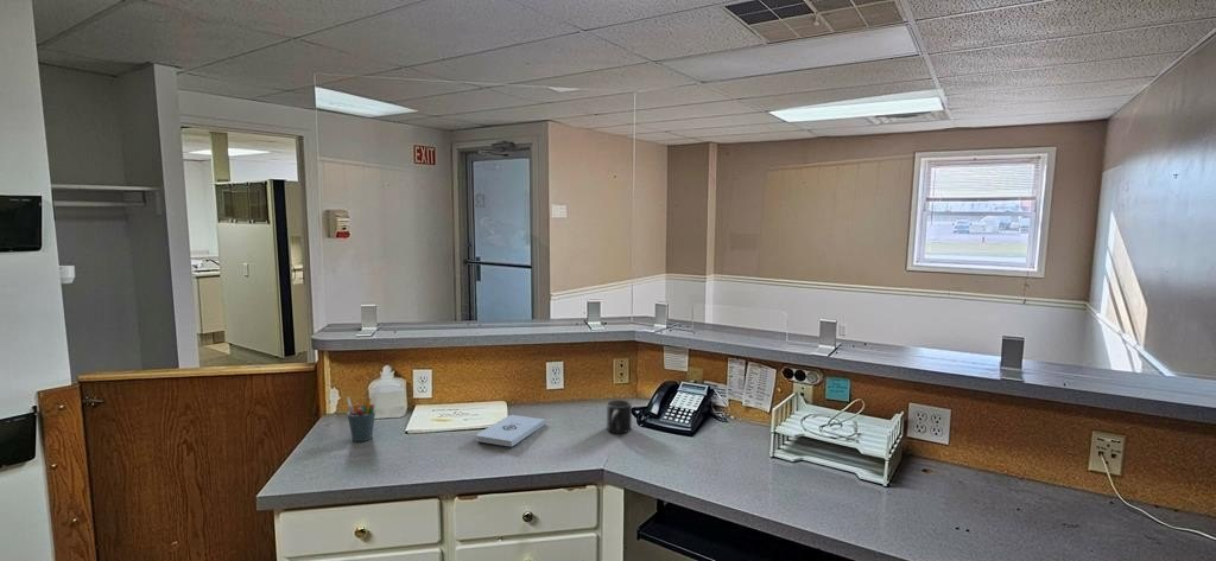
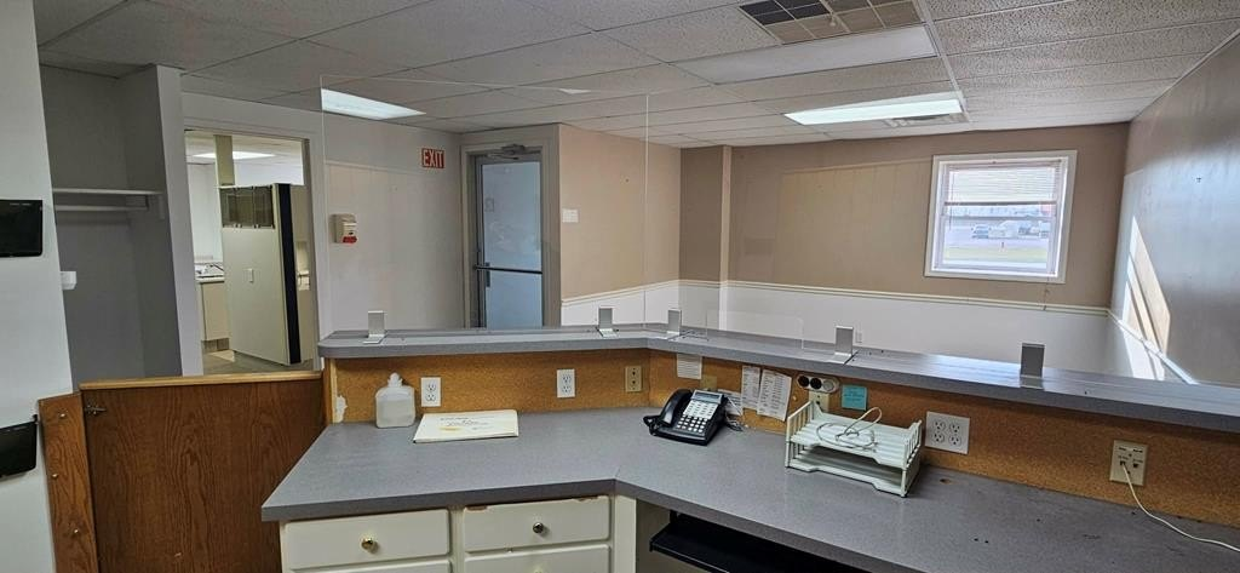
- notepad [475,414,546,447]
- mug [606,399,633,434]
- pen holder [346,396,376,442]
